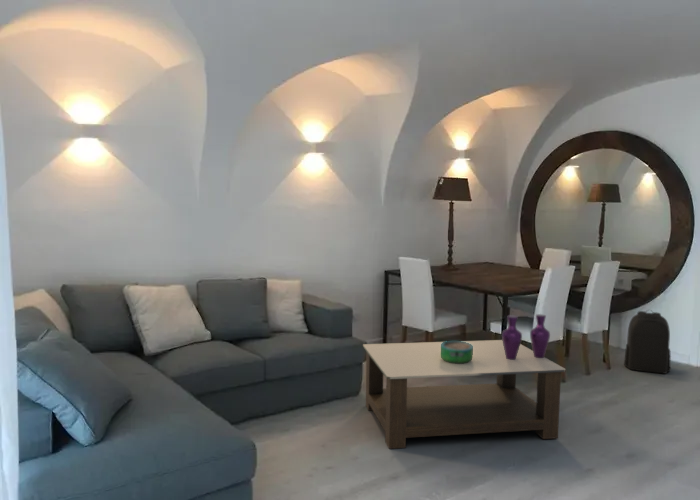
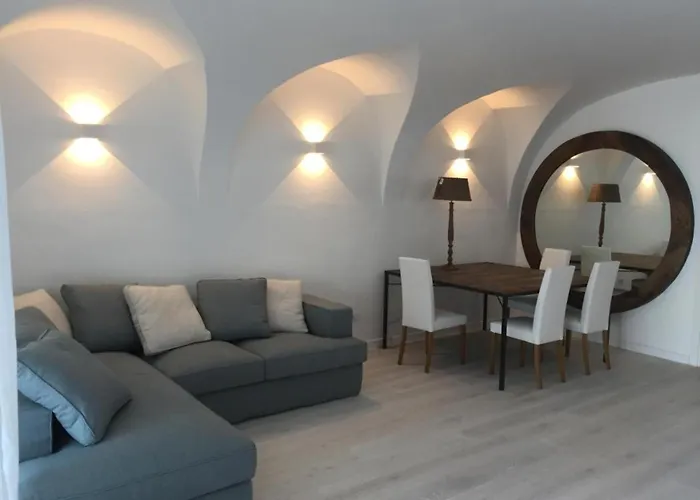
- backpack [623,309,672,375]
- decorative bowl [441,340,473,364]
- vase [501,313,551,360]
- coffee table [362,339,567,450]
